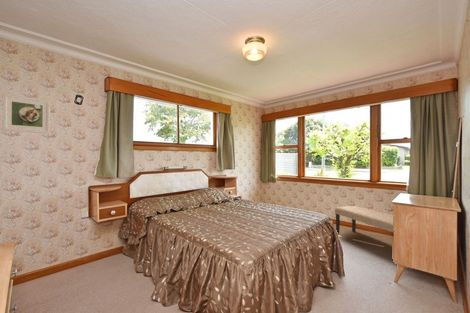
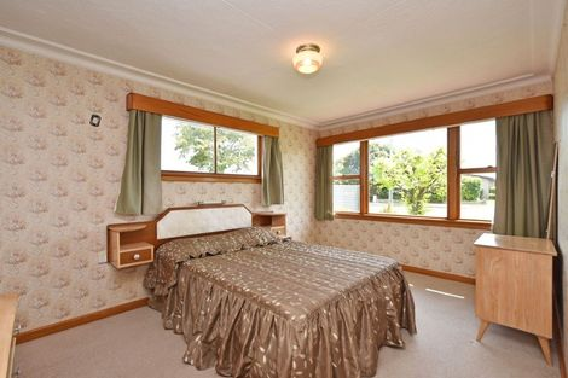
- bench [334,205,394,235]
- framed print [2,93,51,134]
